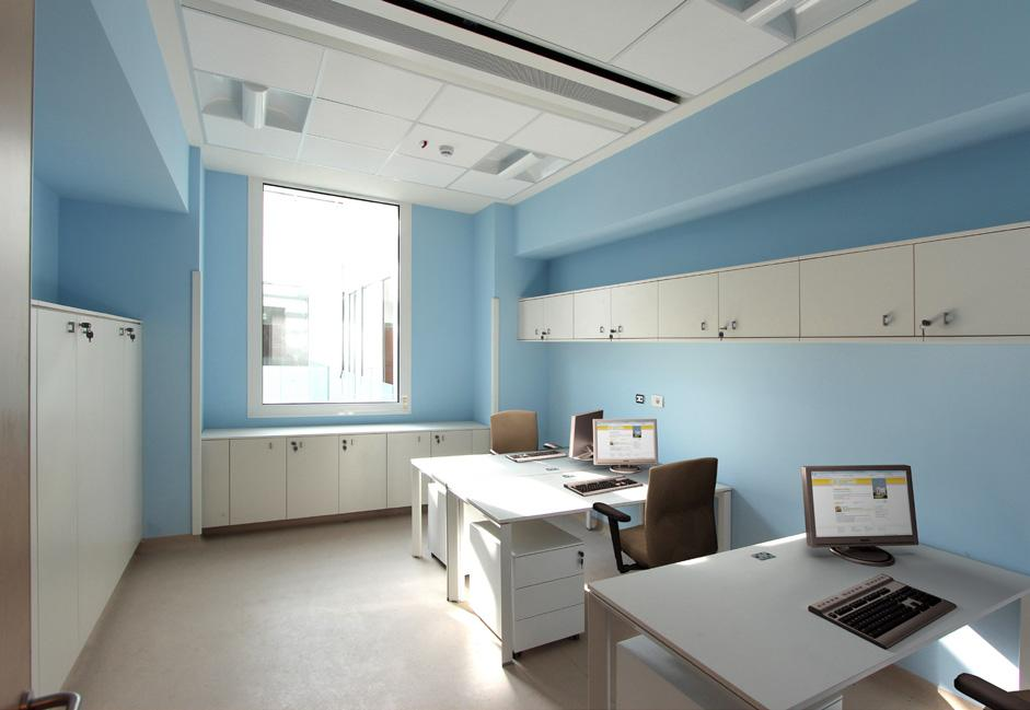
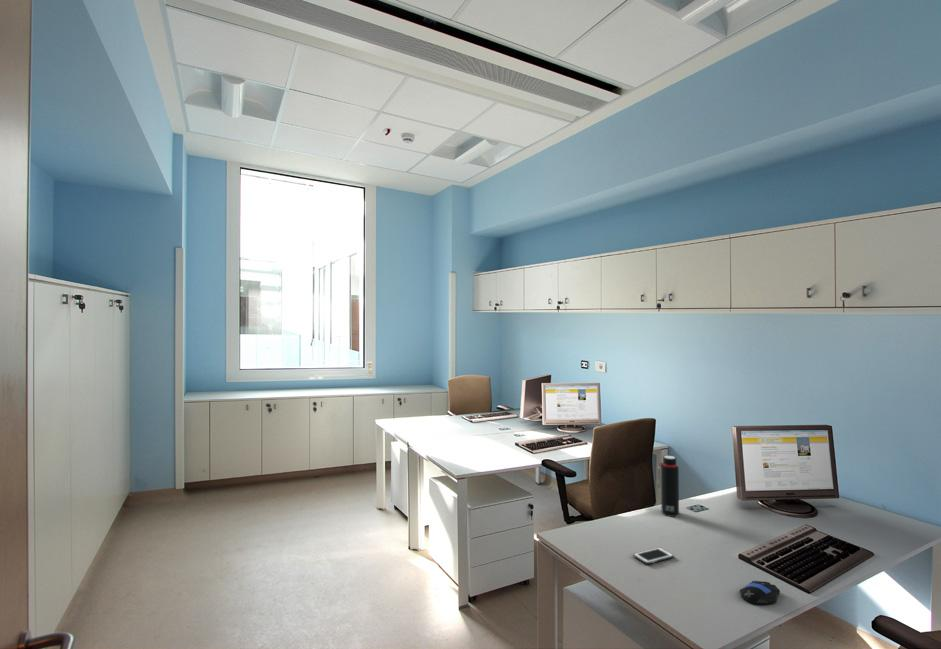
+ water bottle [657,455,680,518]
+ computer mouse [739,580,781,605]
+ cell phone [633,546,675,565]
